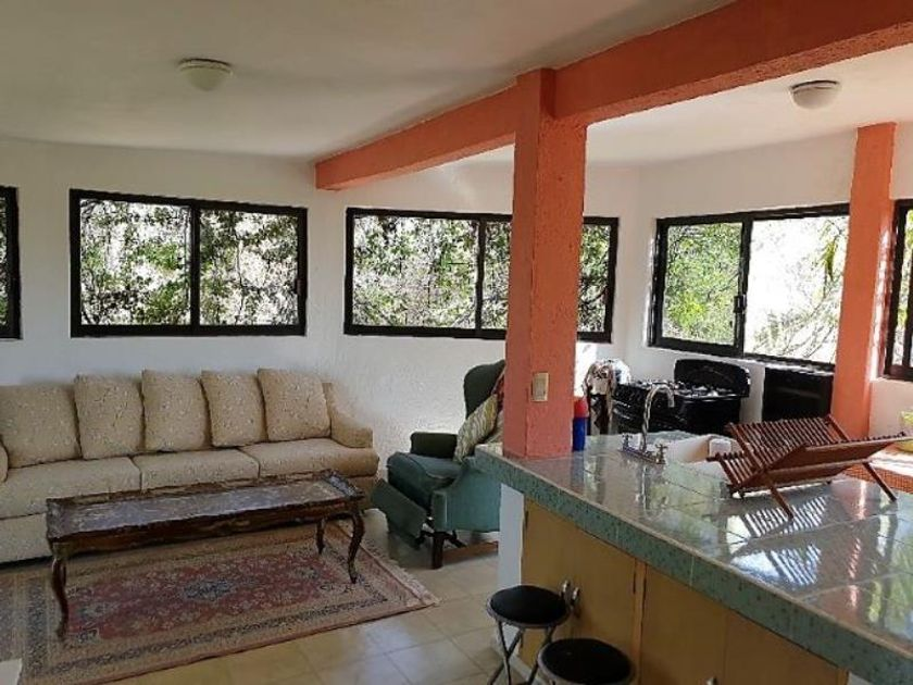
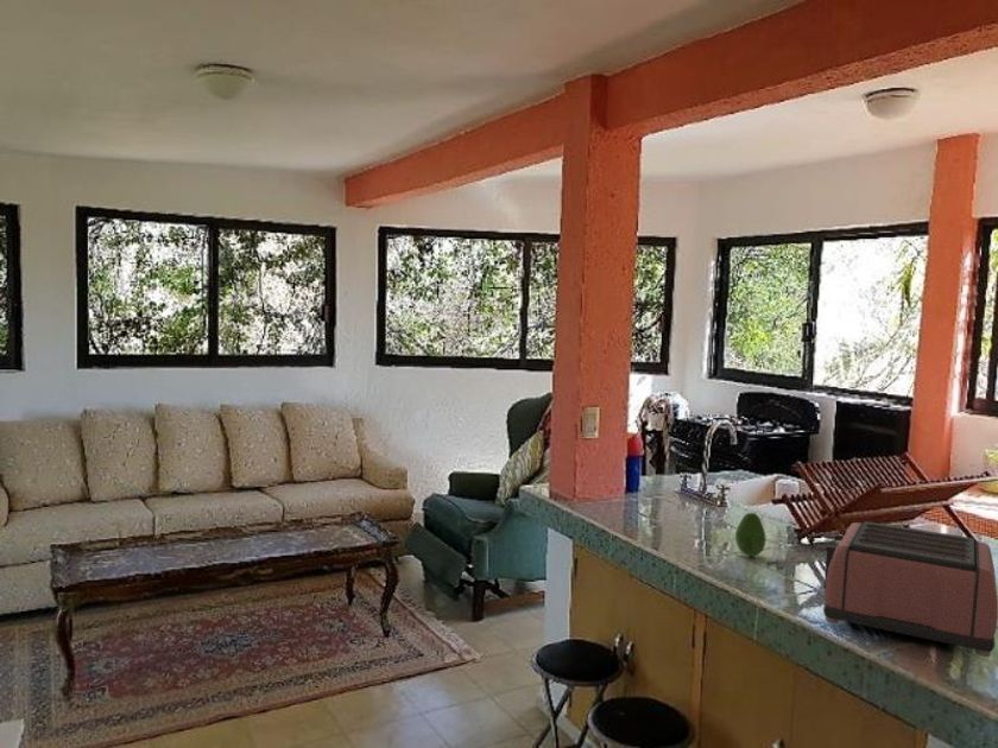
+ fruit [734,512,766,557]
+ toaster [815,520,998,658]
